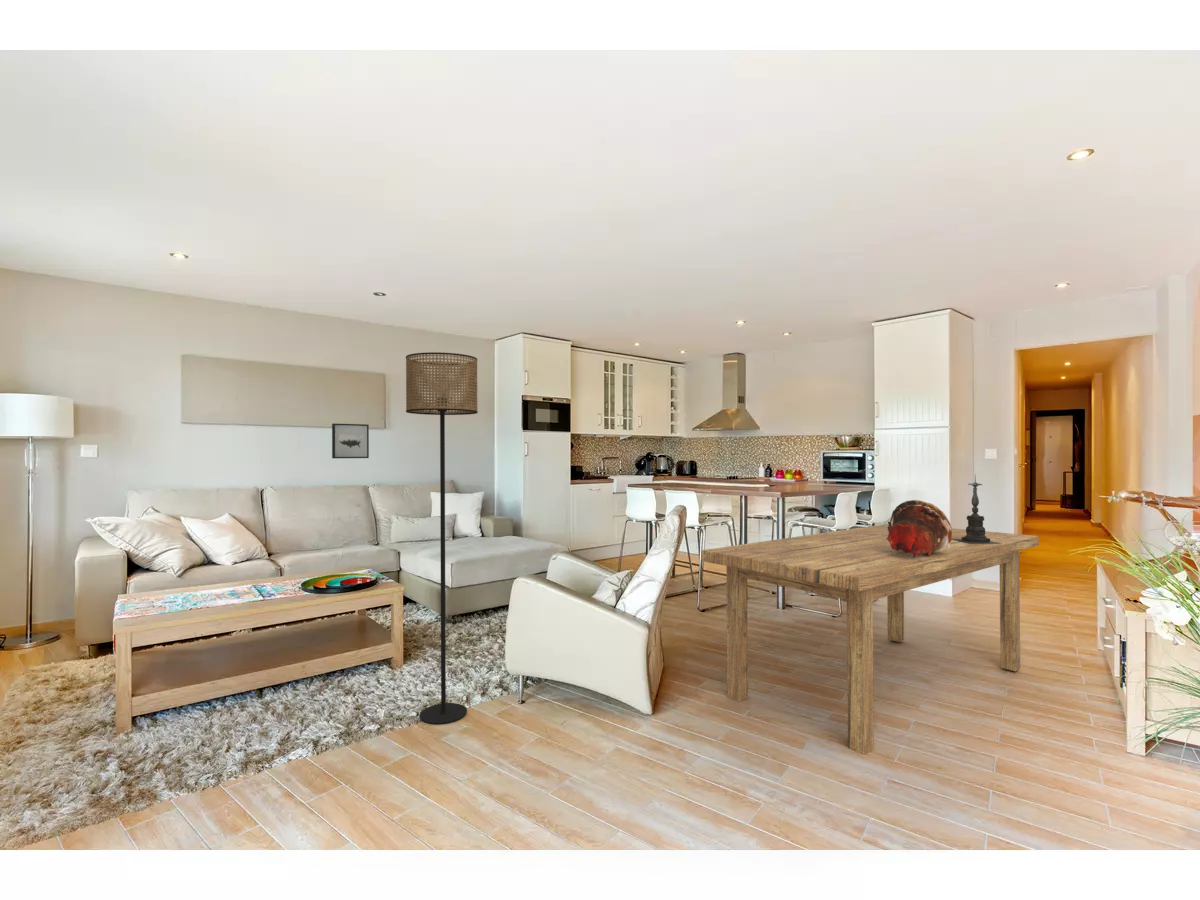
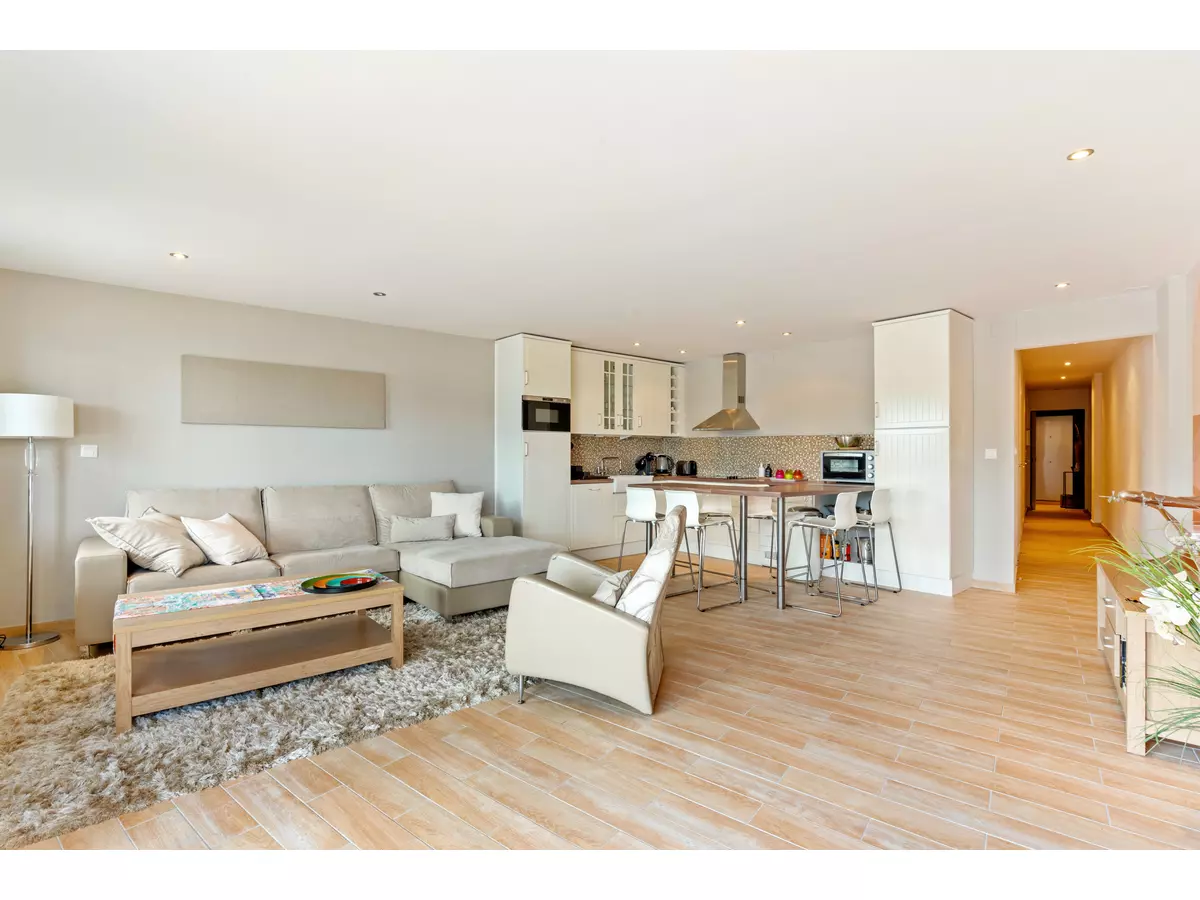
- candle holder [952,475,1002,544]
- wall art [331,423,370,459]
- decorative bowl [886,499,952,558]
- floor lamp [405,351,479,725]
- dining table [700,523,1040,756]
